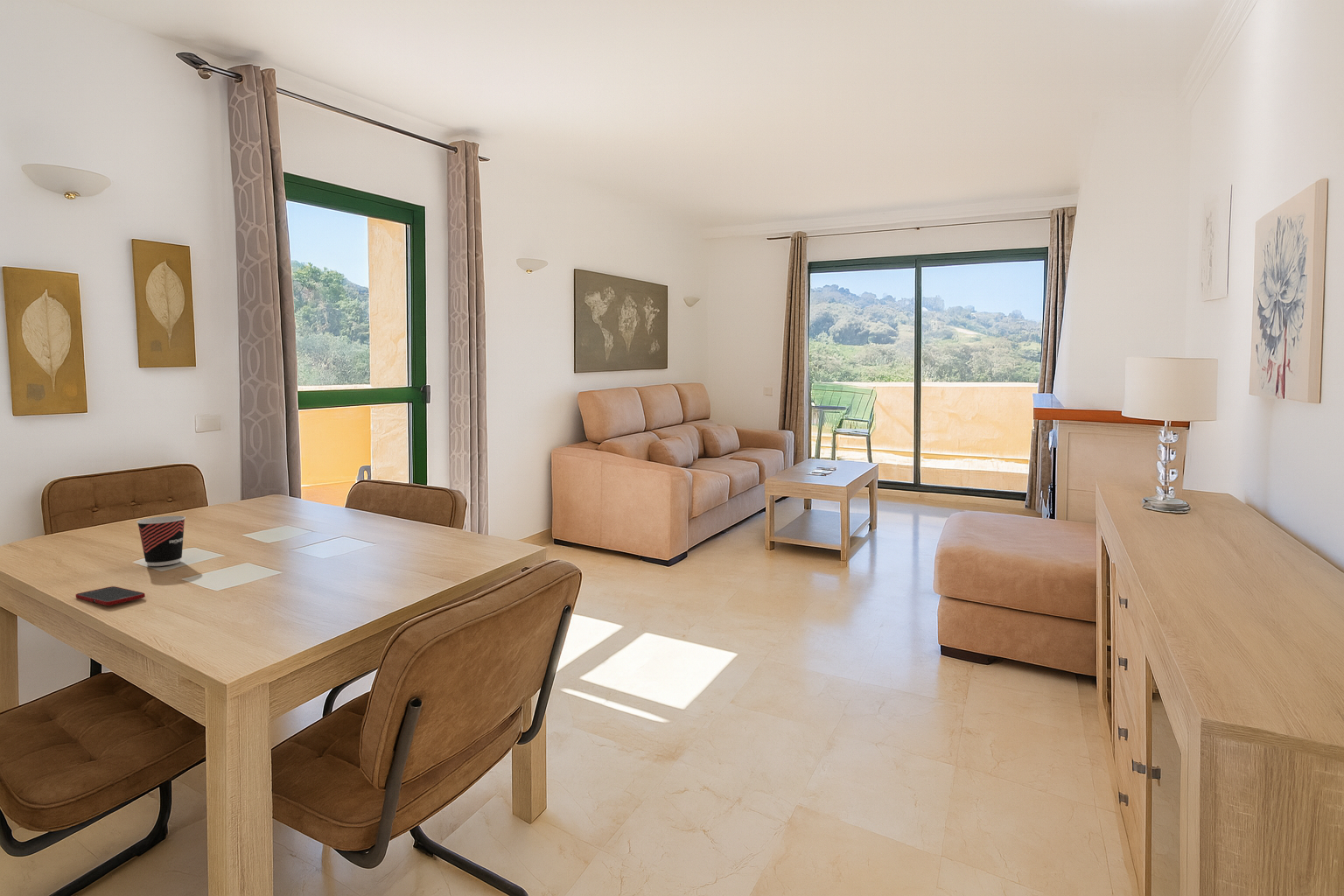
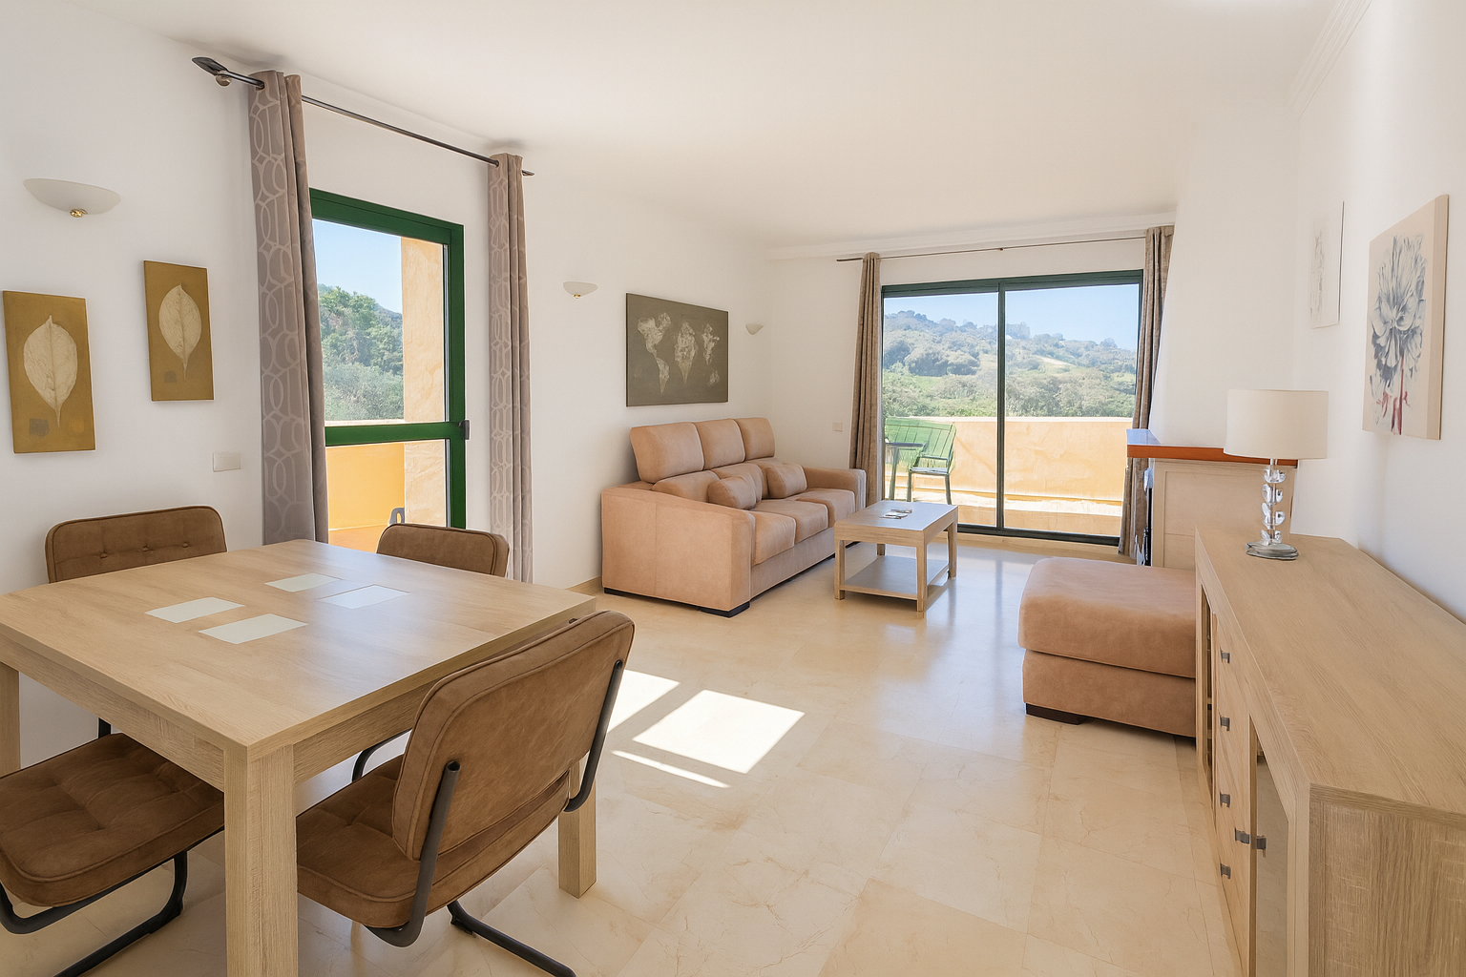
- cup [136,515,186,567]
- cell phone [75,585,146,606]
